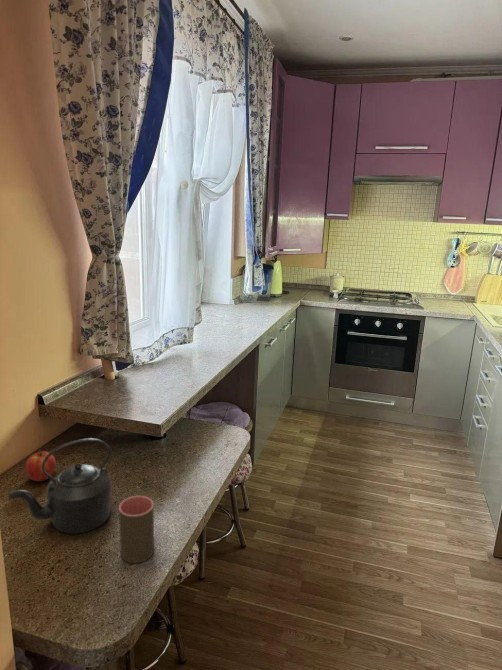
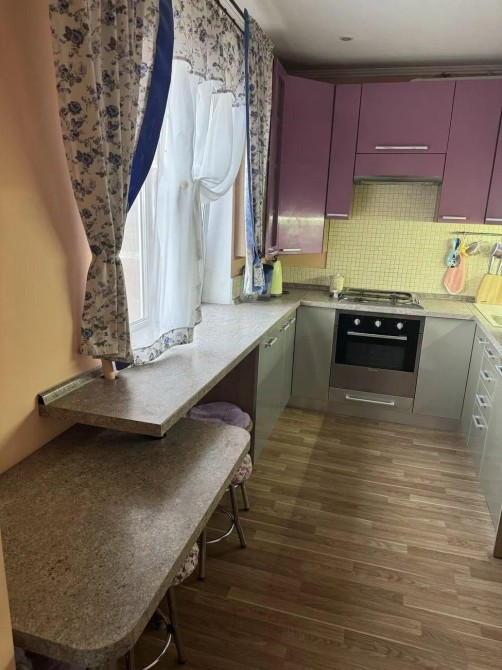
- cup [118,495,155,564]
- kettle [7,437,113,535]
- fruit [25,450,57,482]
